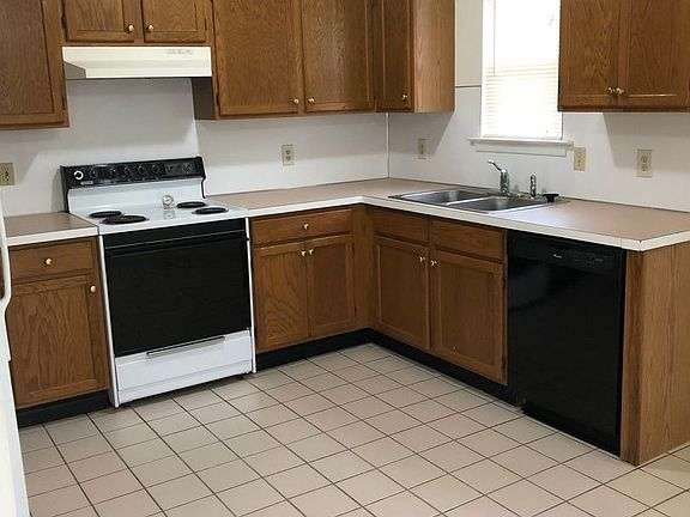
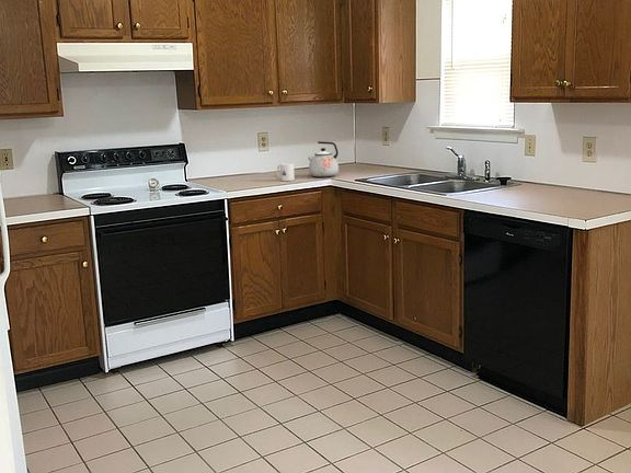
+ kettle [307,140,340,178]
+ mug [276,162,296,182]
